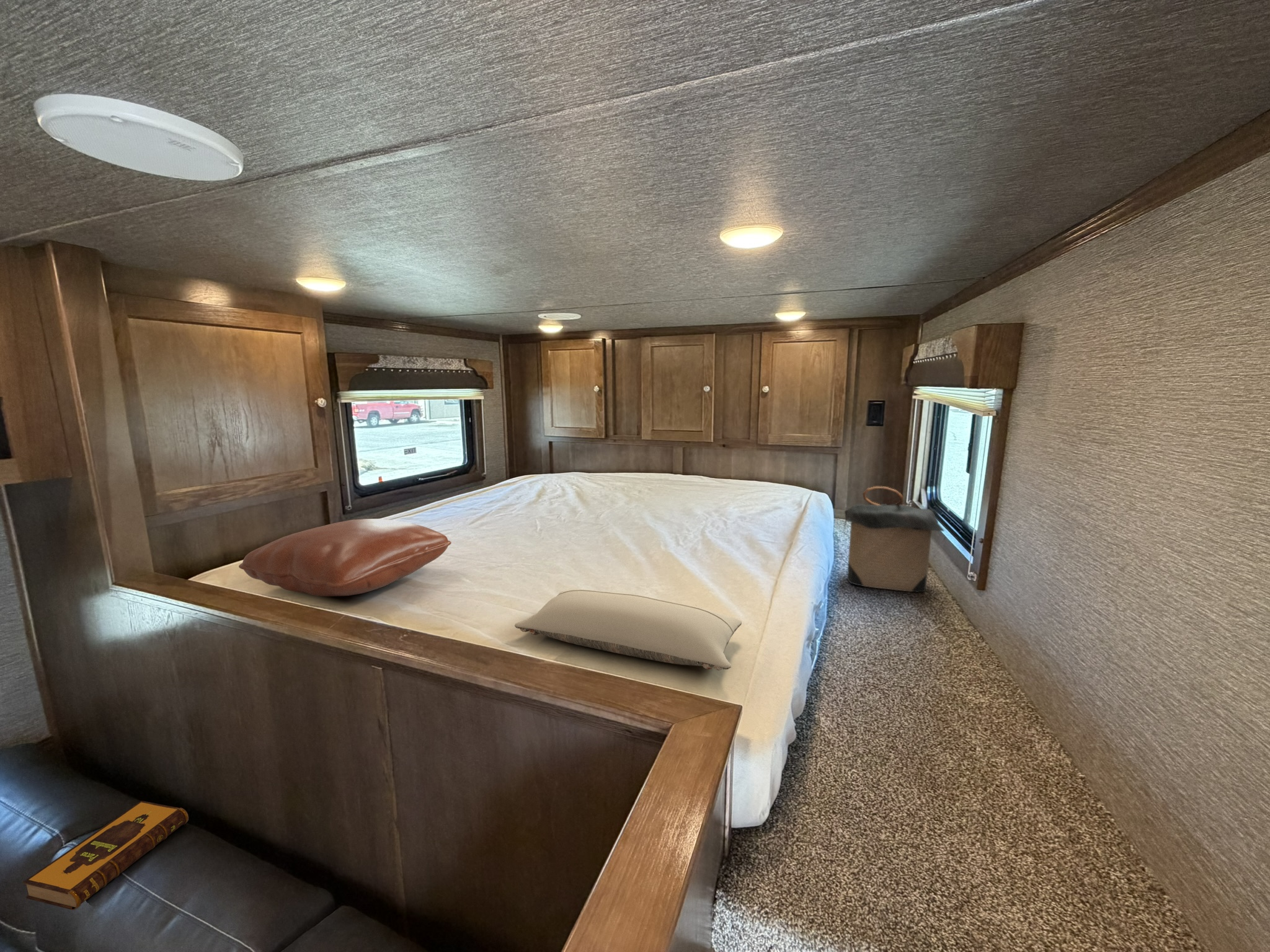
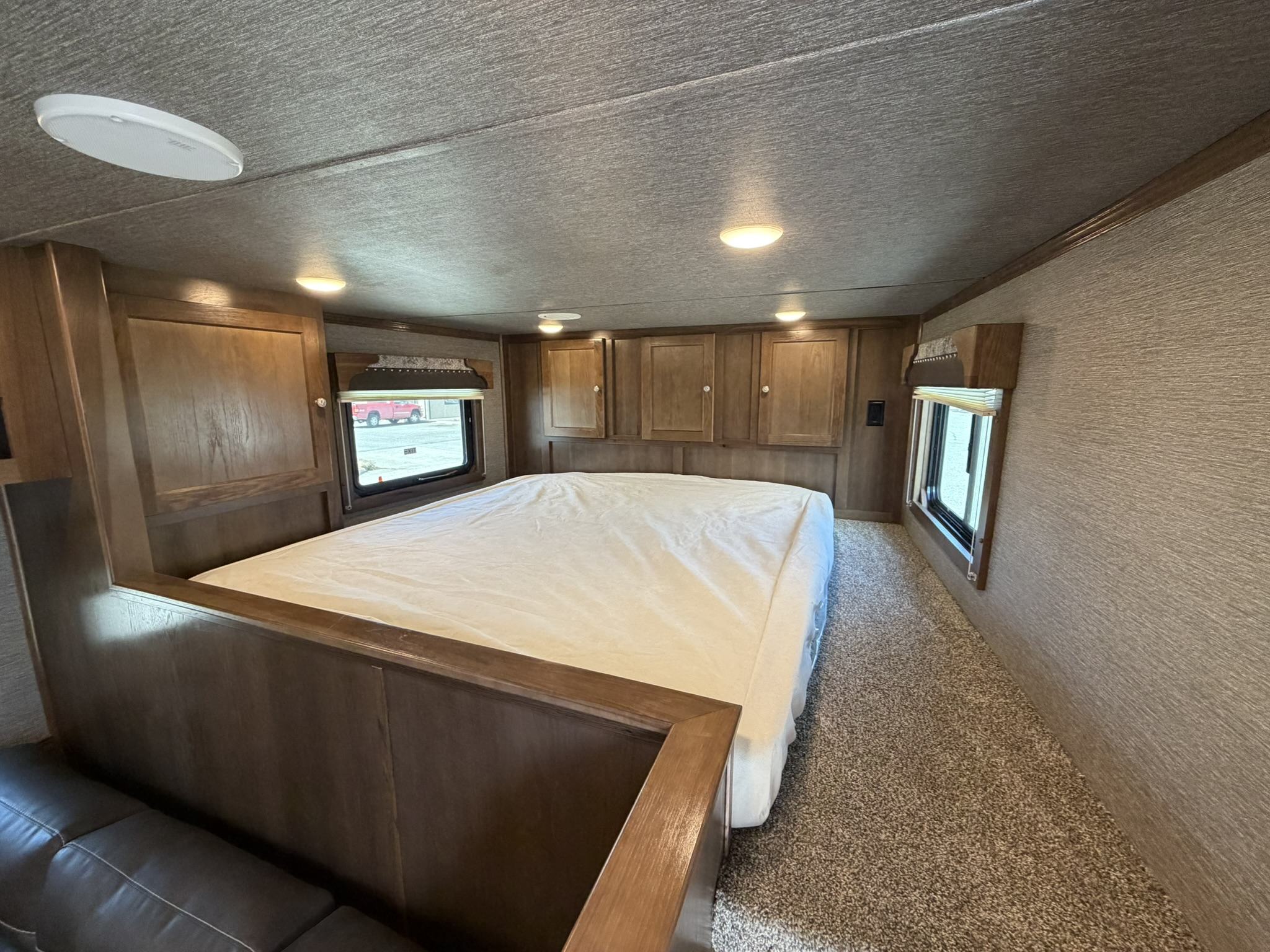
- pillow [238,518,452,597]
- laundry hamper [844,486,945,593]
- hardback book [22,800,189,910]
- pillow [514,589,742,671]
